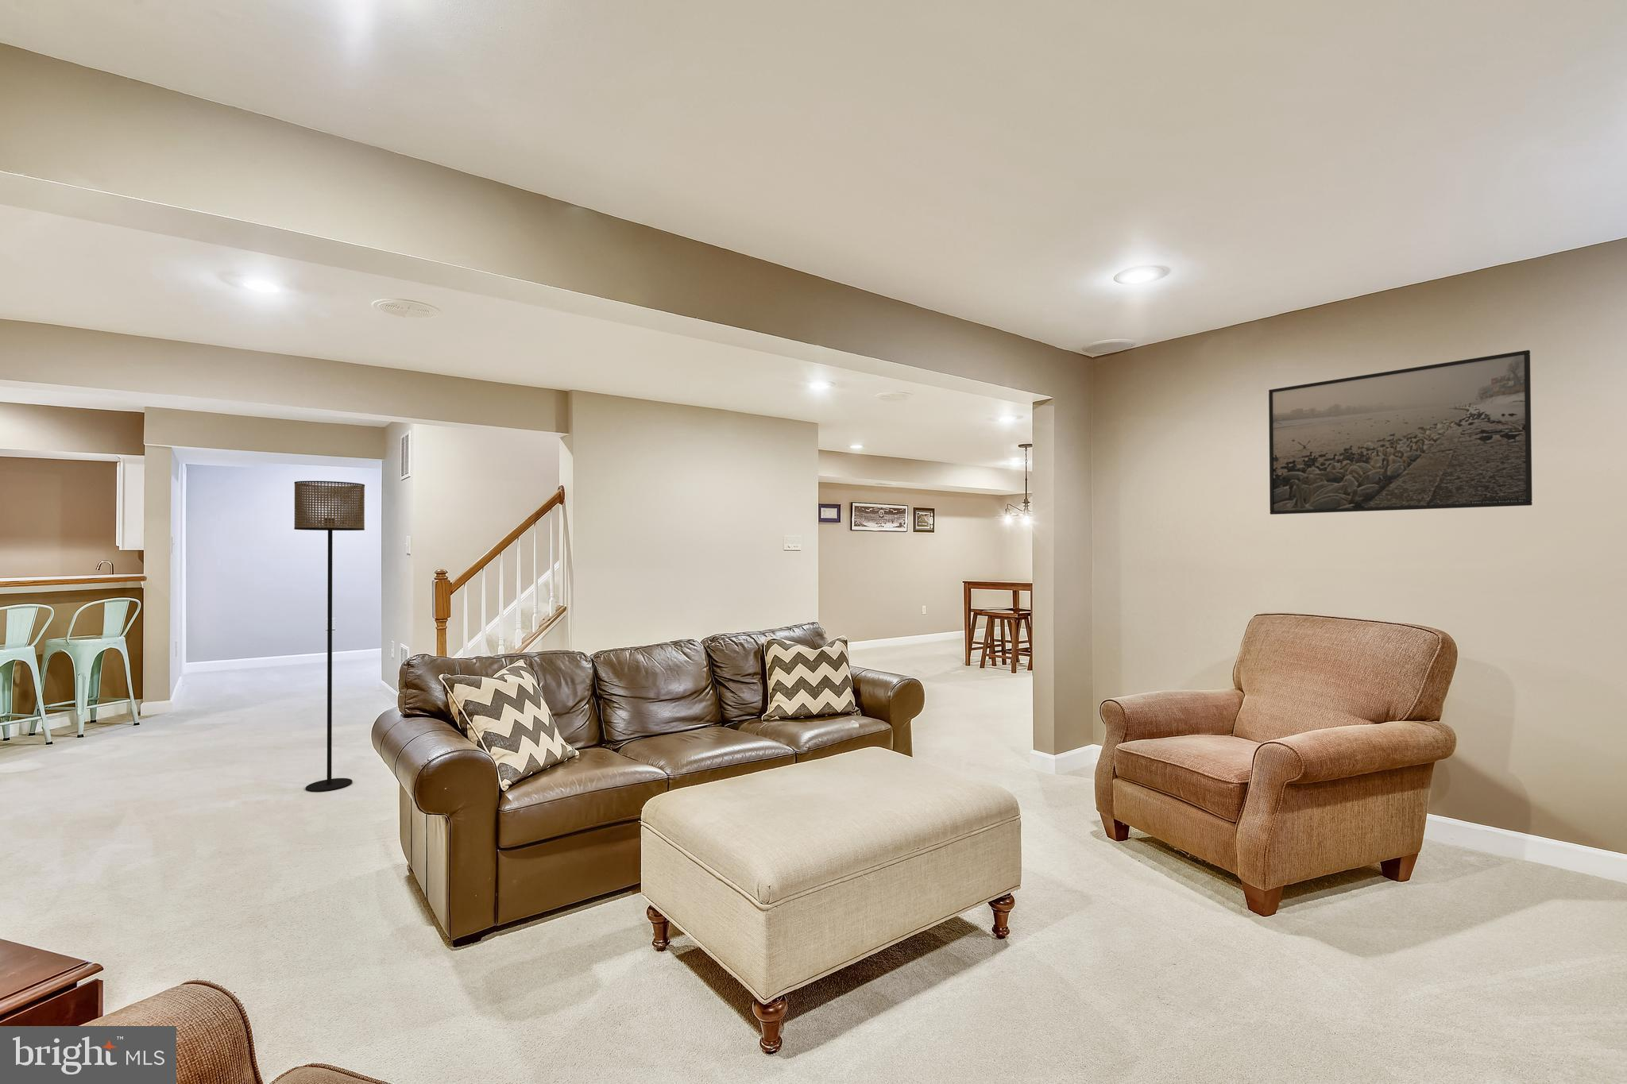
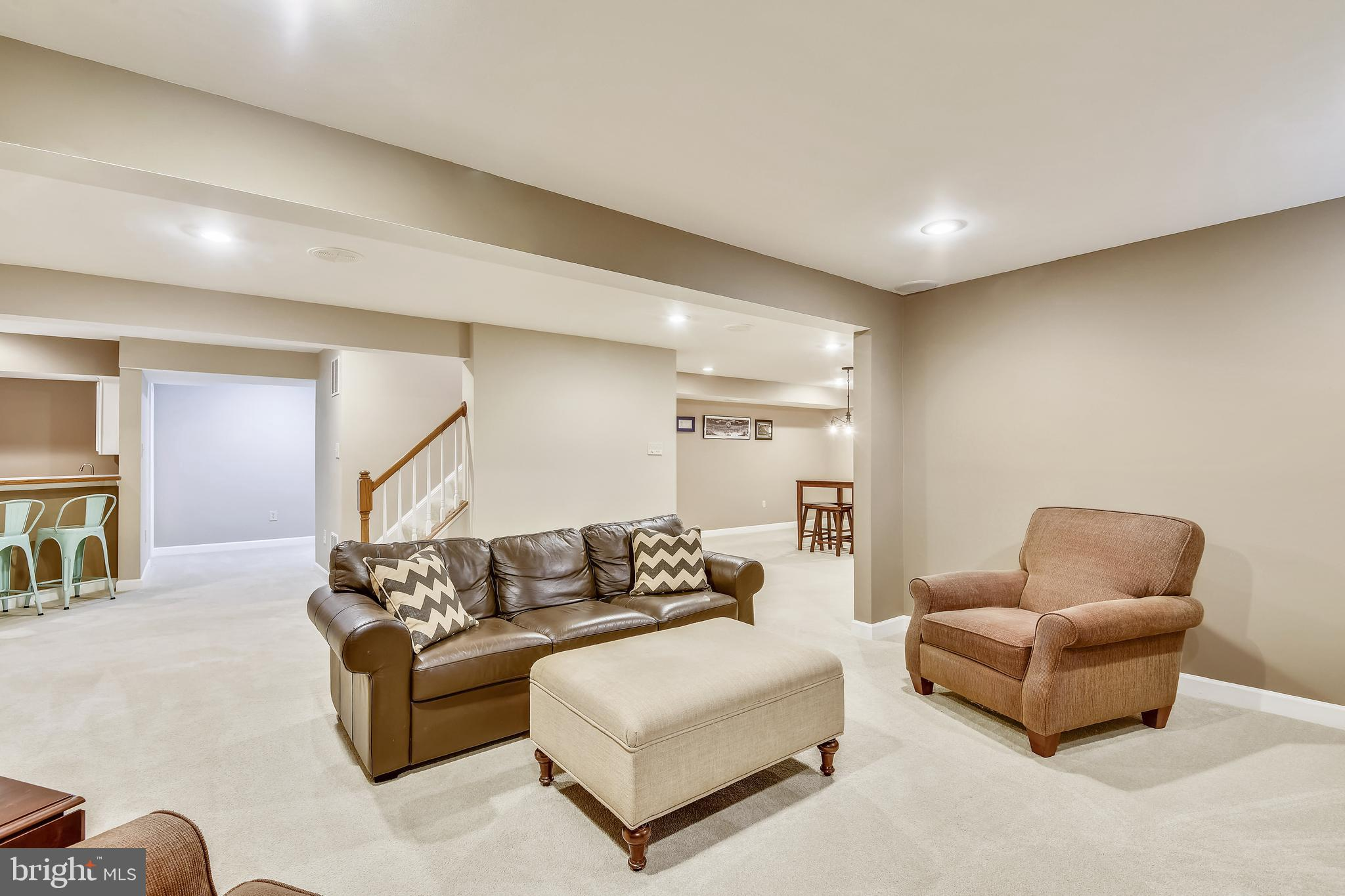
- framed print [1268,350,1534,515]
- floor lamp [294,480,365,792]
